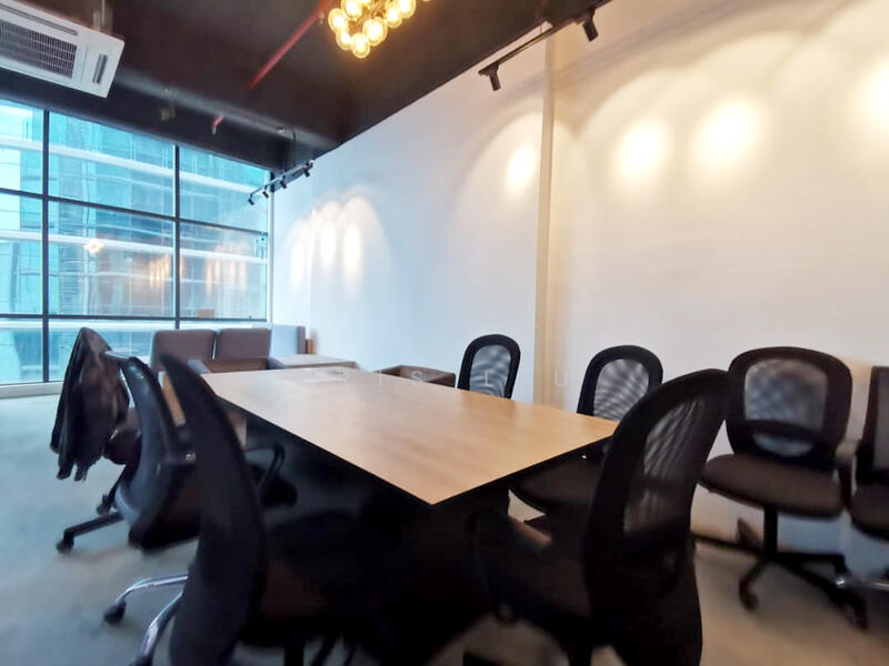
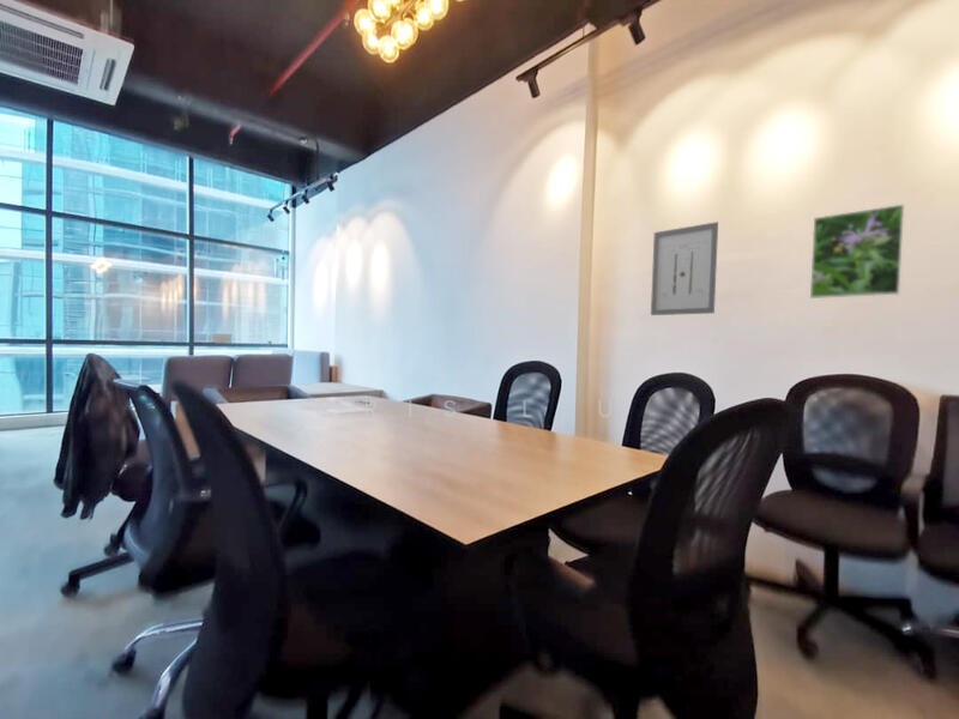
+ wall art [650,220,719,316]
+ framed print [809,204,905,300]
